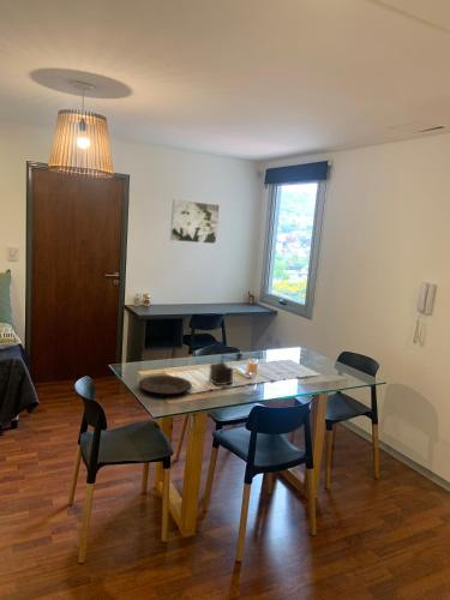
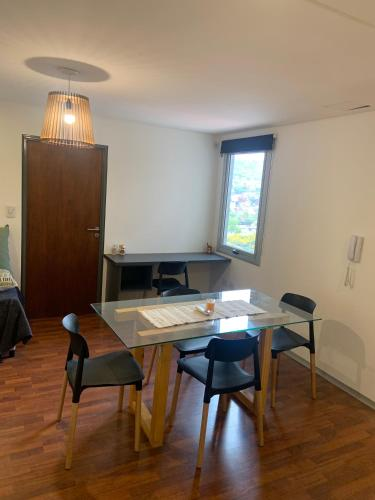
- pepper mill [208,350,244,386]
- plate [137,374,193,396]
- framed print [169,198,221,245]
